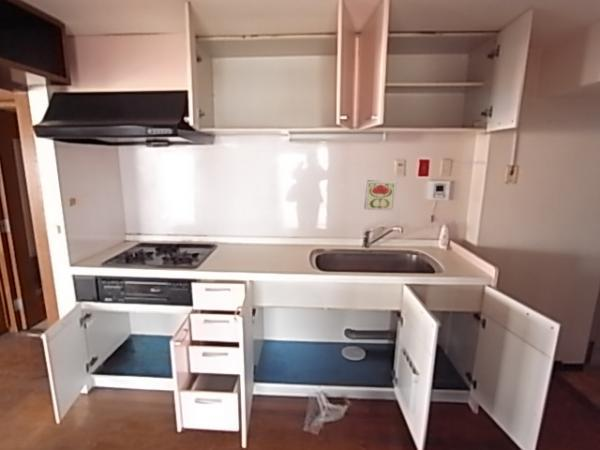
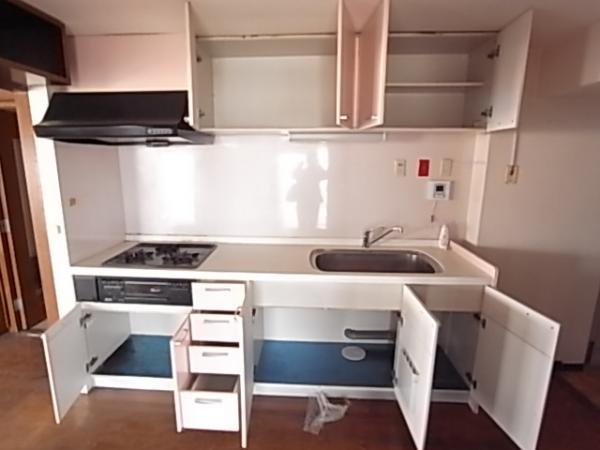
- decorative tile [363,179,397,212]
